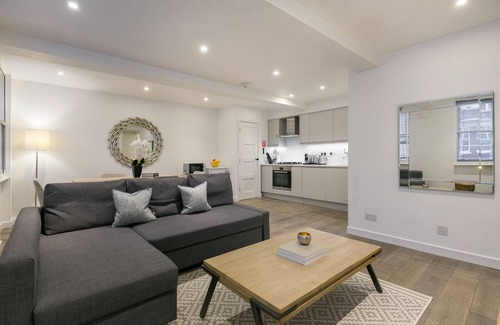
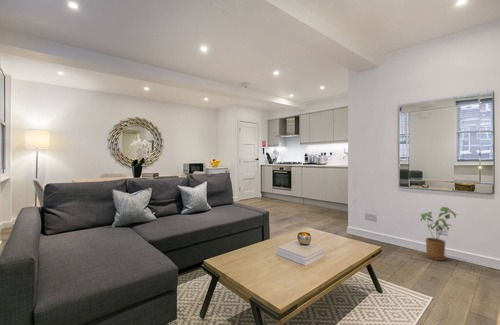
+ house plant [420,206,459,261]
